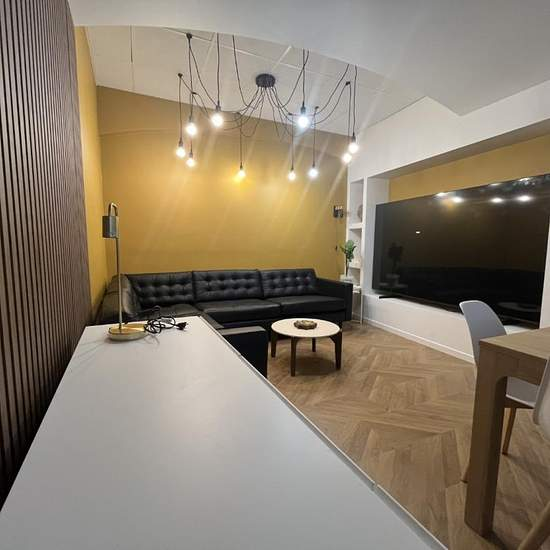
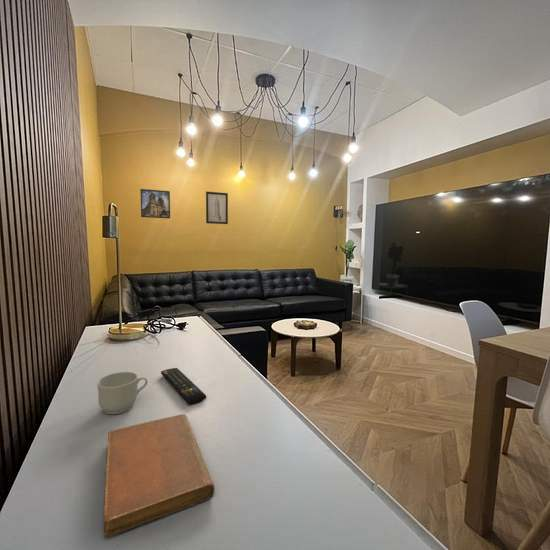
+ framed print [139,188,171,219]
+ remote control [160,367,207,405]
+ mug [97,371,148,415]
+ wall art [205,191,229,225]
+ notebook [102,413,215,538]
